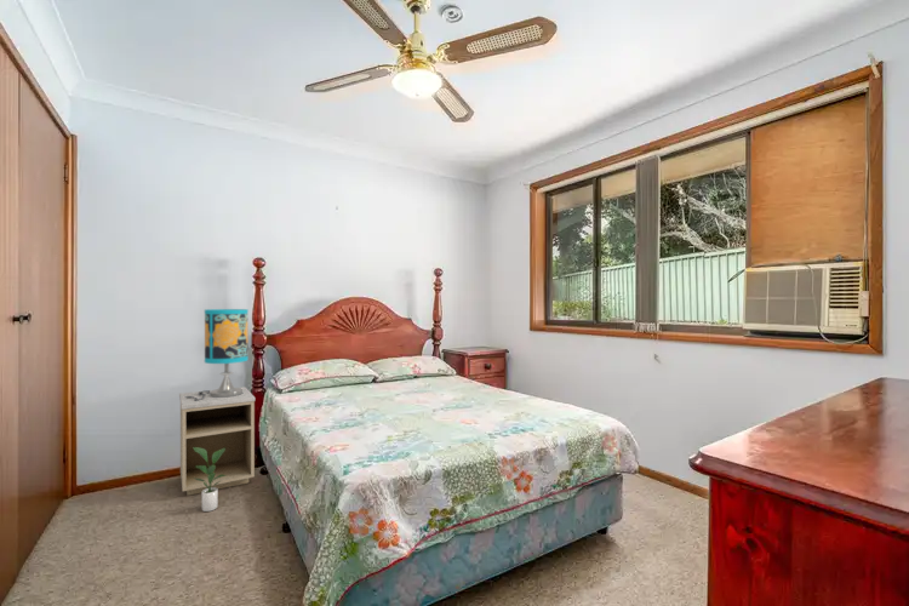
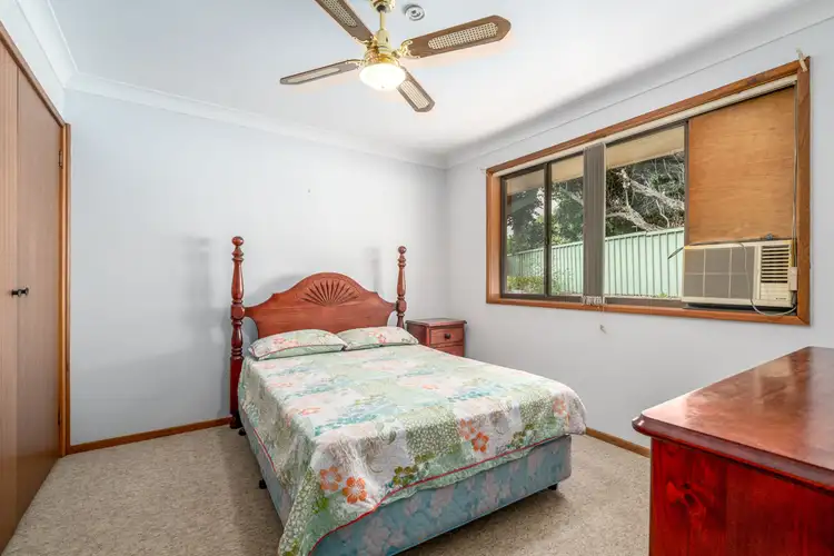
- nightstand [178,385,257,497]
- table lamp [184,308,250,401]
- potted plant [193,447,227,513]
